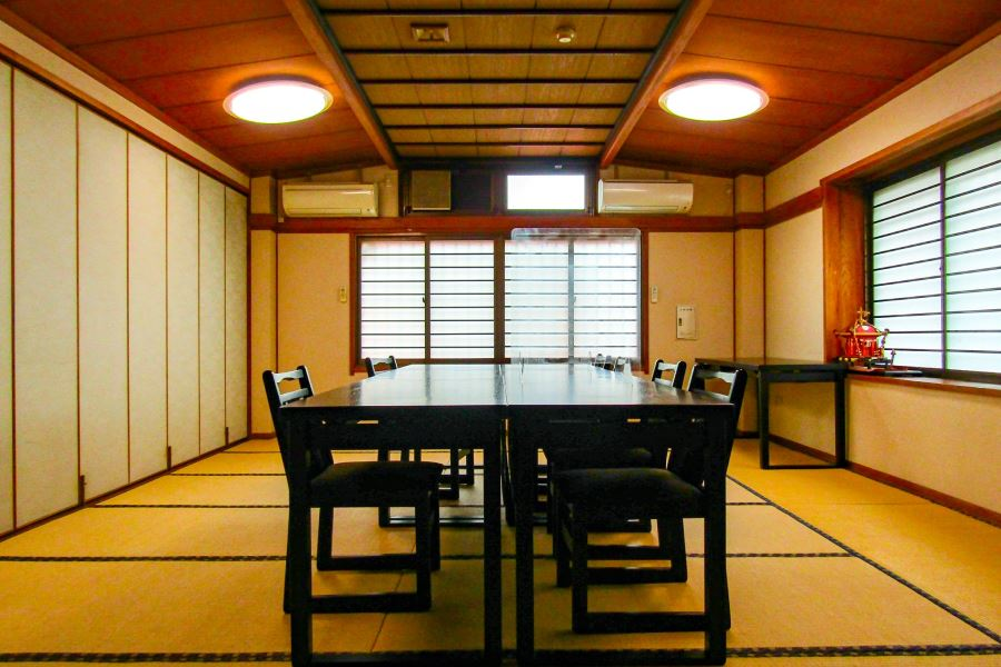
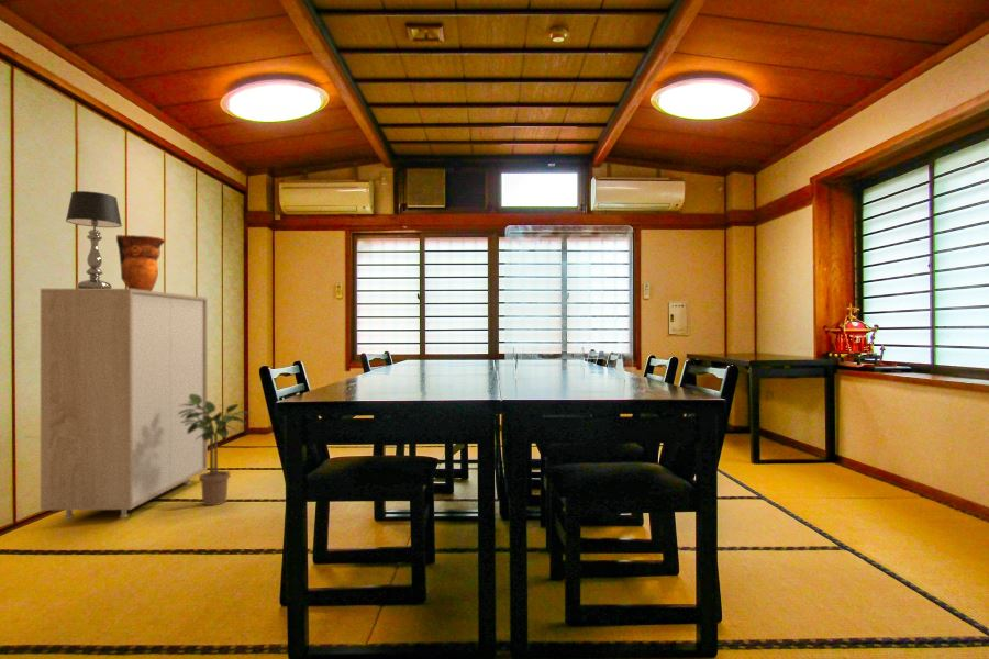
+ table lamp [65,190,123,289]
+ potted plant [178,394,251,506]
+ decorative vase [115,234,166,291]
+ storage cabinet [40,288,209,521]
